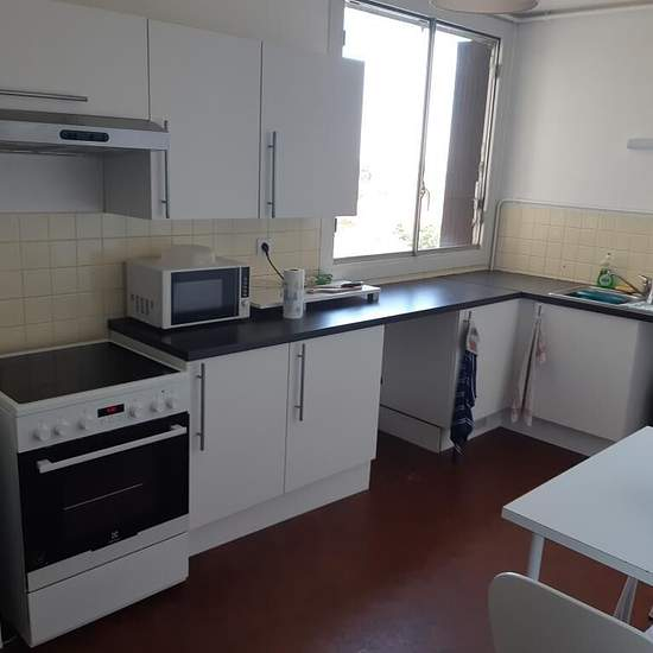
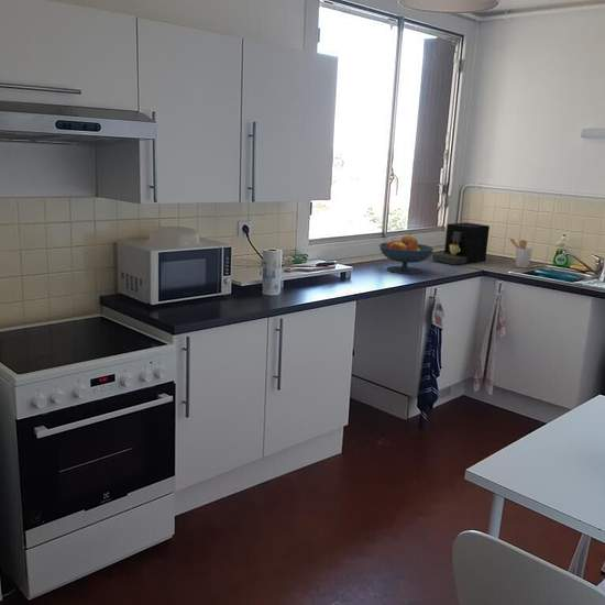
+ fruit bowl [378,234,435,275]
+ coffee maker [431,221,491,265]
+ utensil holder [508,238,534,270]
